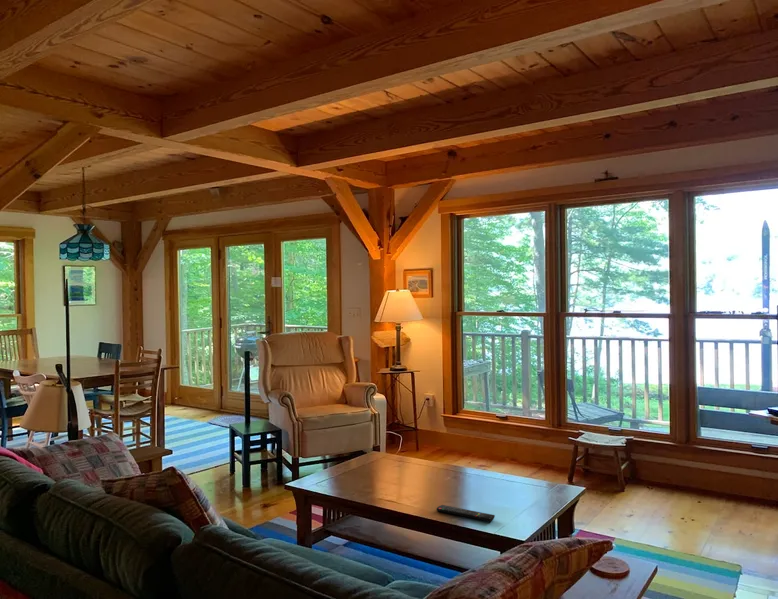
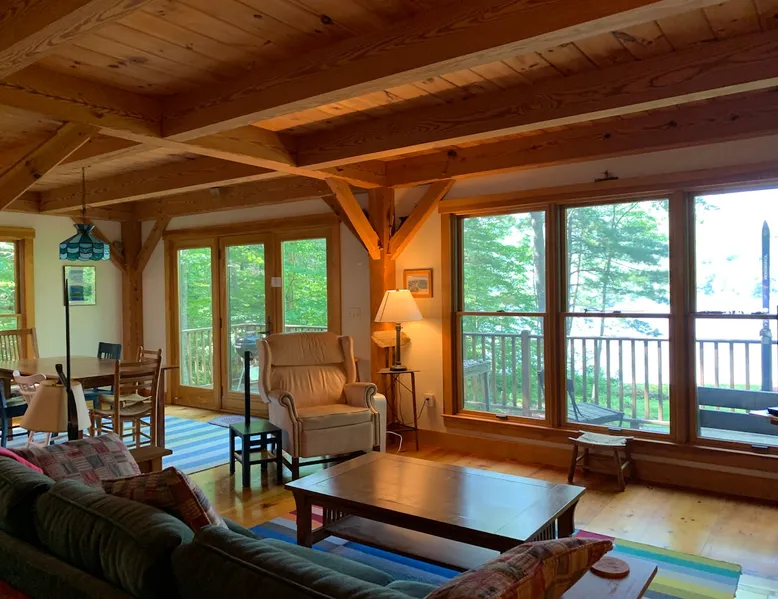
- remote control [435,504,496,522]
